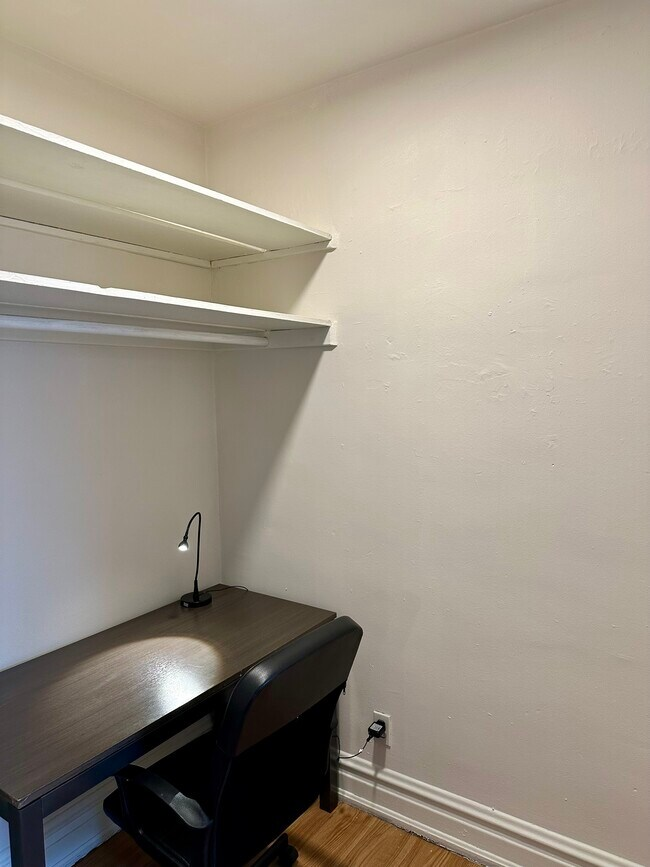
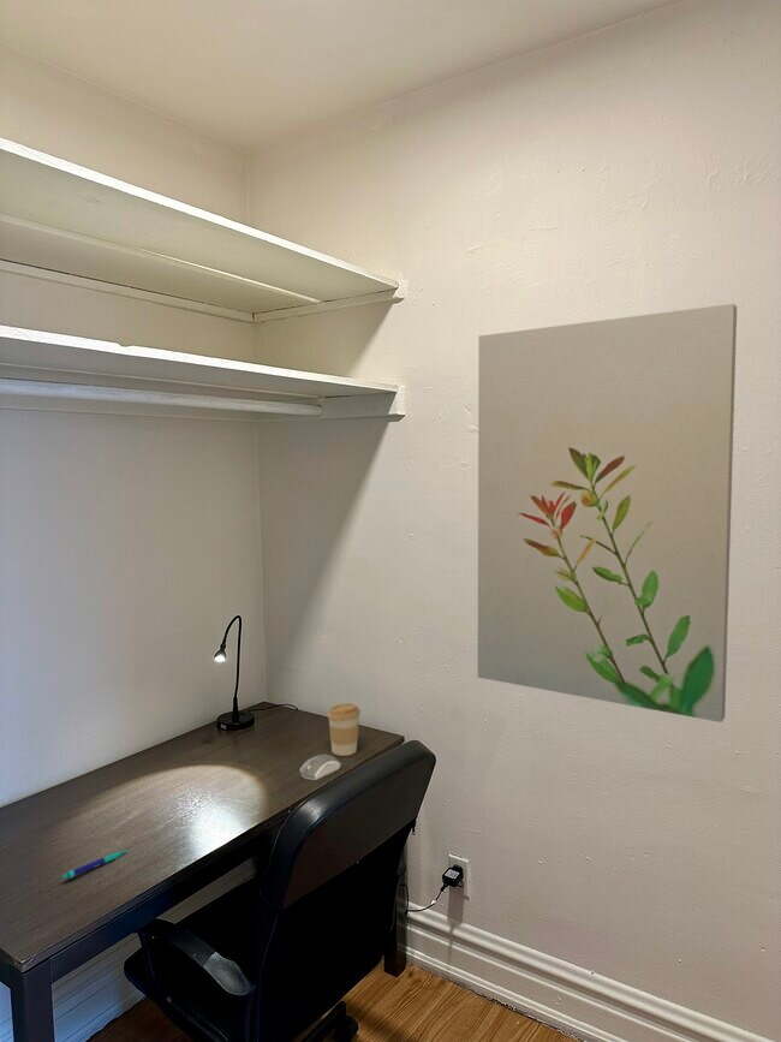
+ coffee cup [326,702,362,757]
+ wall art [477,303,738,724]
+ pen [61,850,127,881]
+ computer mouse [299,754,341,781]
